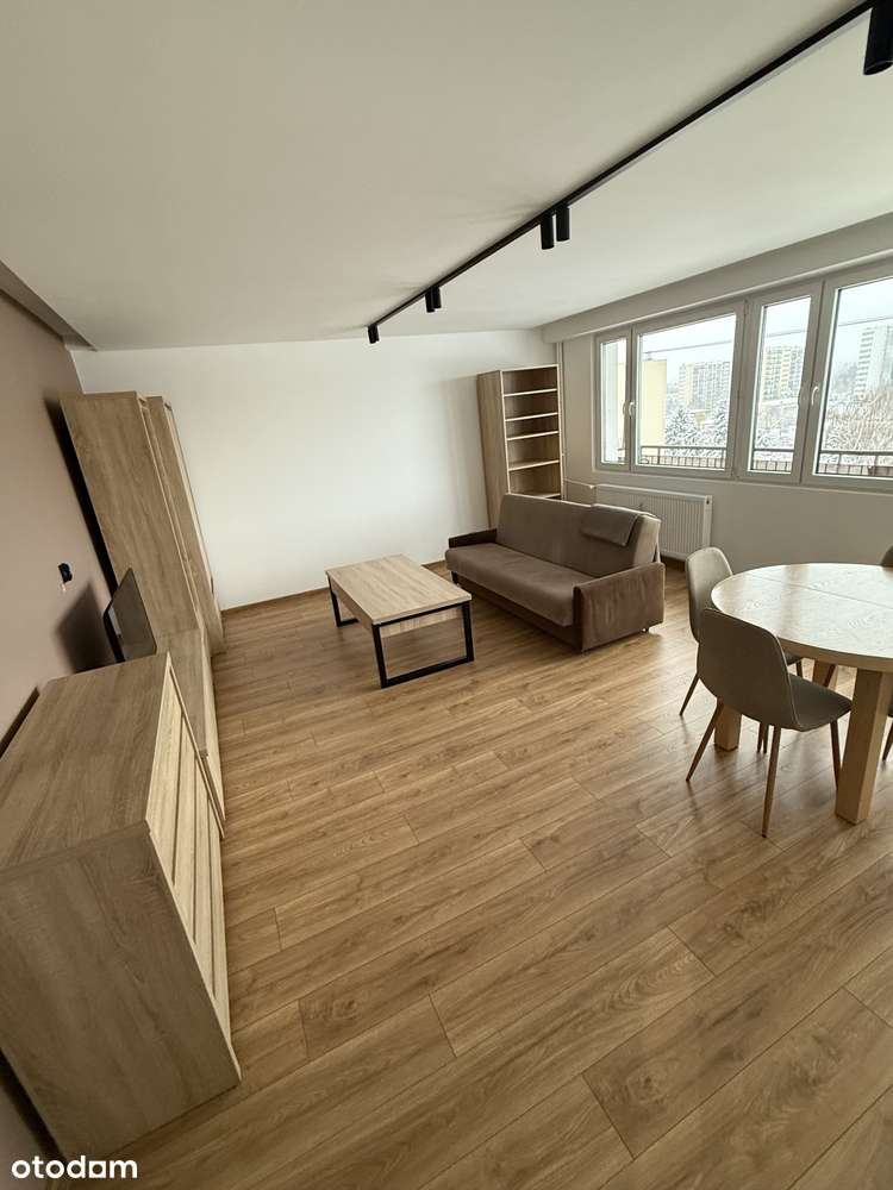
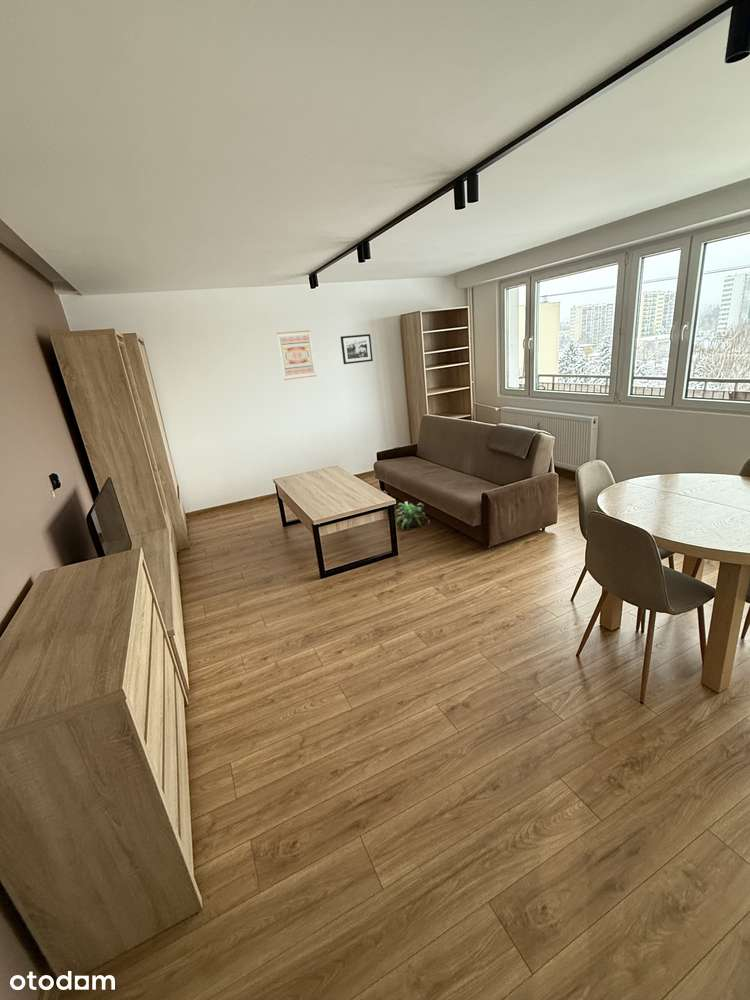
+ potted plant [395,500,430,531]
+ wall art [276,329,317,381]
+ picture frame [340,333,374,365]
